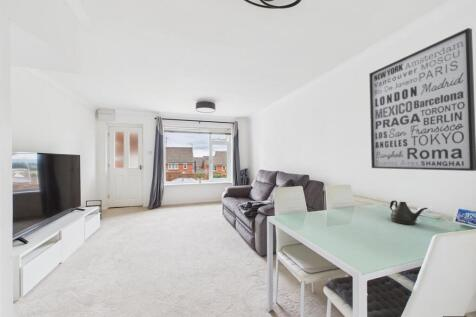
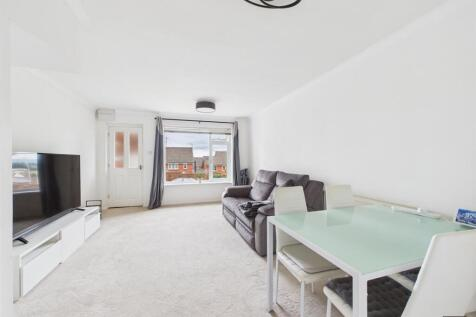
- wall art [368,27,476,172]
- teapot [389,200,429,226]
